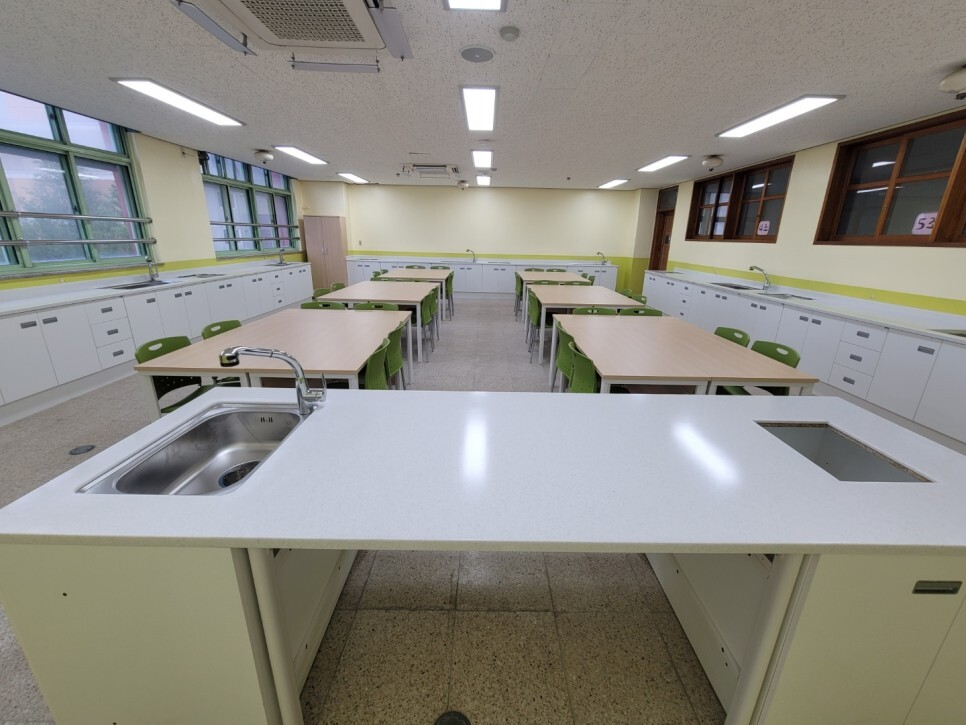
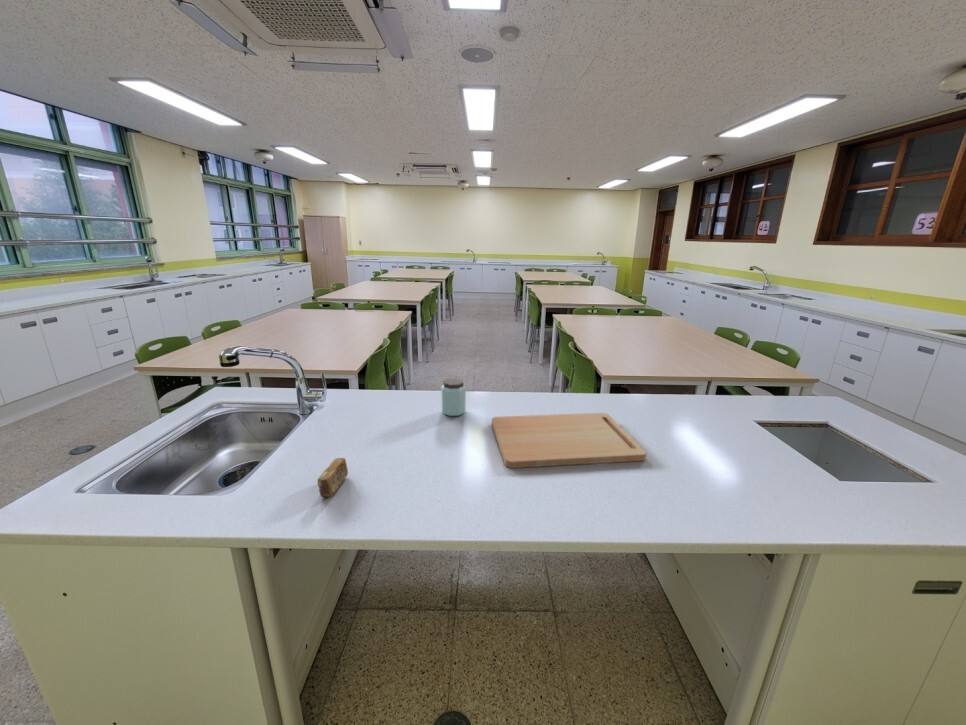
+ peanut butter [440,377,467,417]
+ cutting board [490,412,648,469]
+ soap bar [316,457,349,498]
